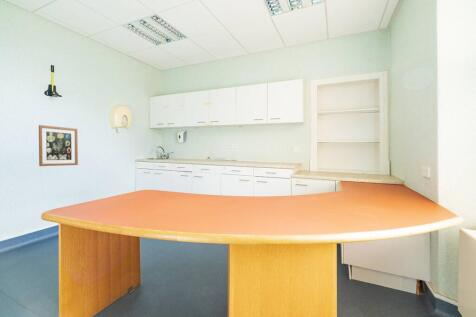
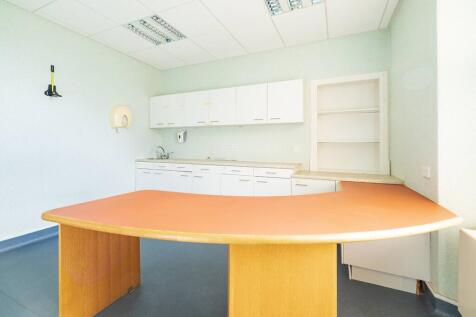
- wall art [38,124,79,167]
